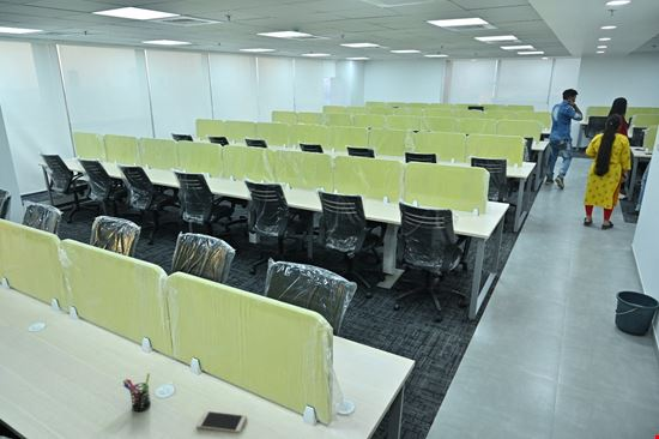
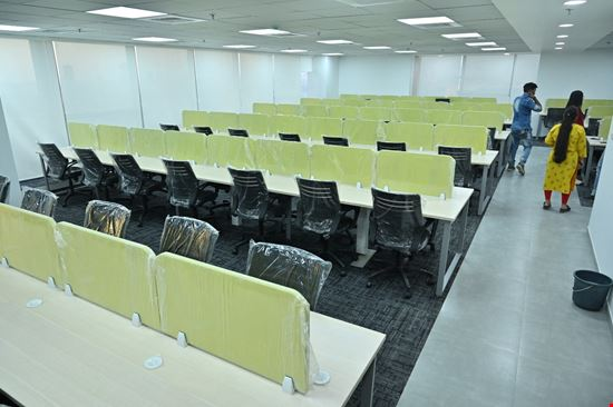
- pen holder [122,372,152,413]
- smartphone [195,410,248,434]
